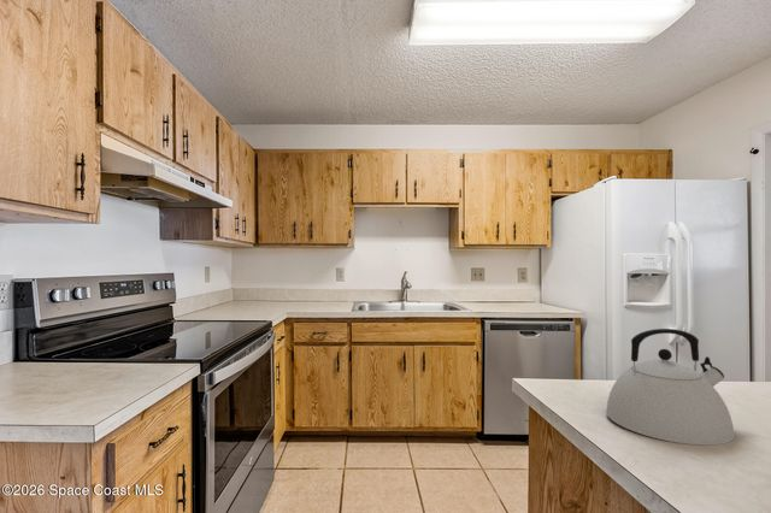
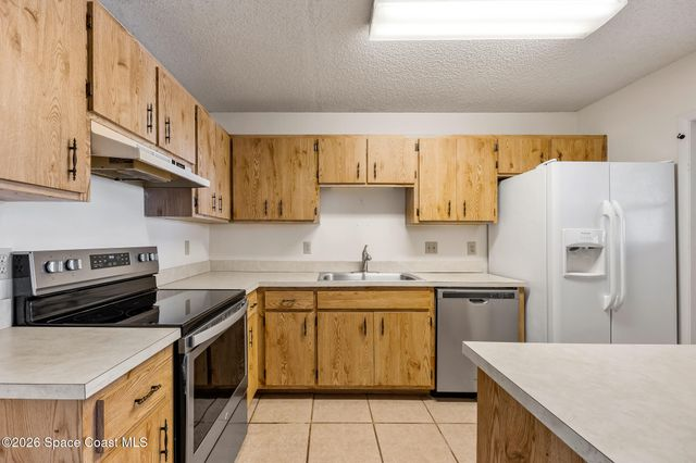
- kettle [605,328,736,447]
